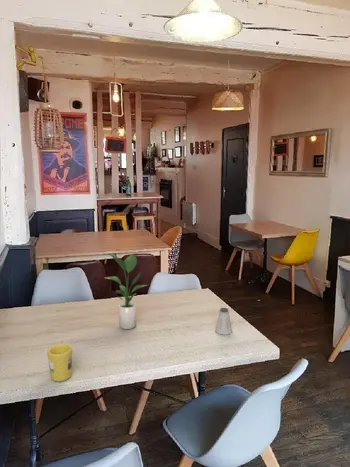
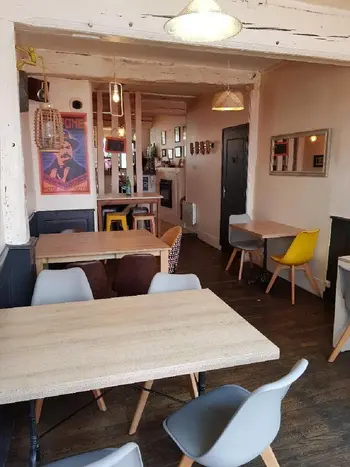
- potted plant [105,252,148,330]
- mug [46,343,73,382]
- saltshaker [214,307,233,336]
